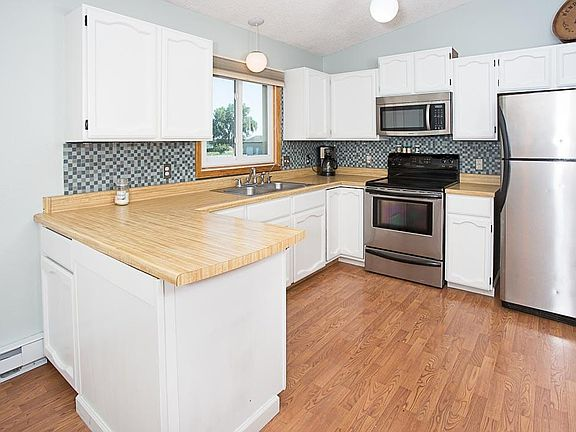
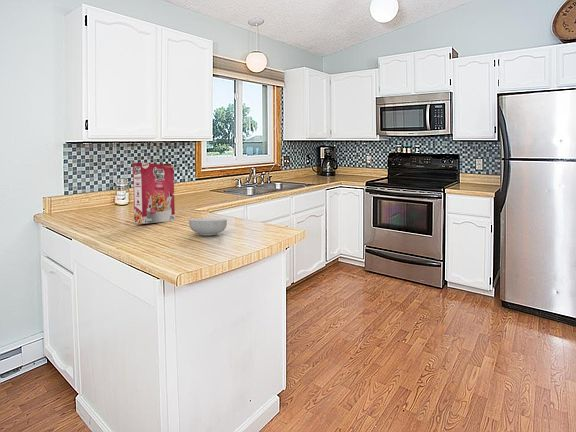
+ cereal bowl [188,217,228,236]
+ cereal box [132,162,176,225]
